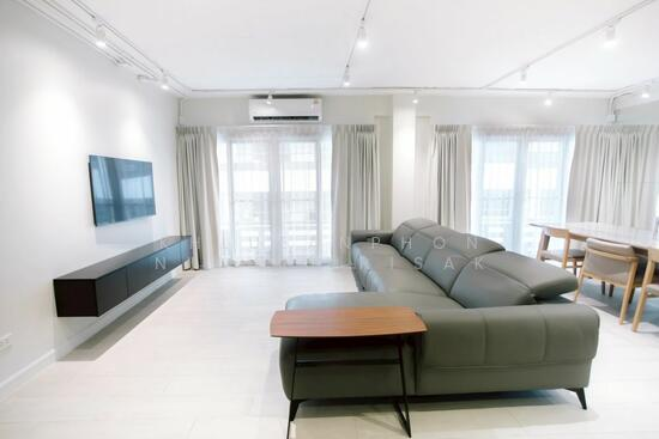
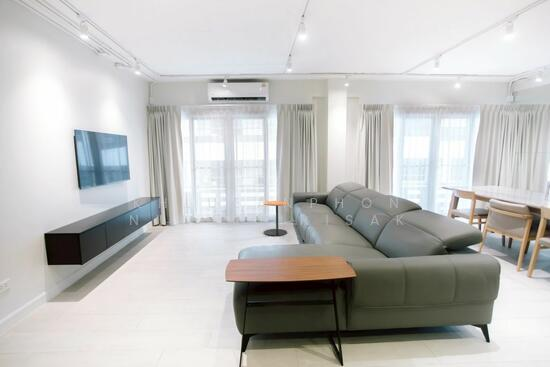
+ side table [263,200,288,237]
